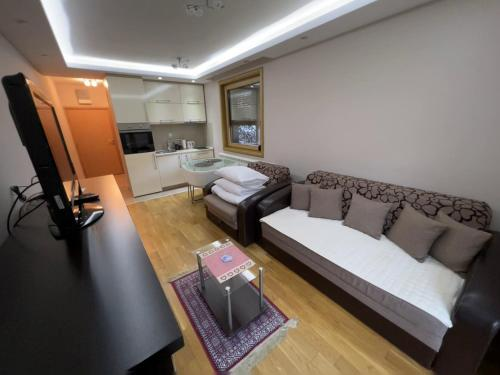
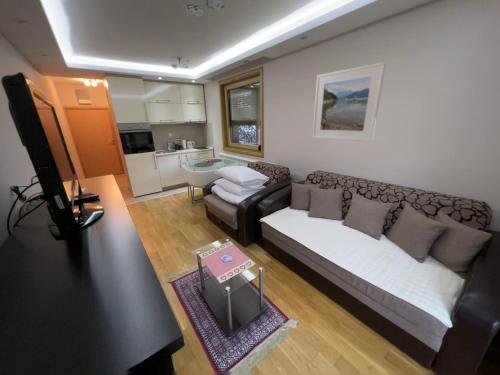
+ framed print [311,61,387,143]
